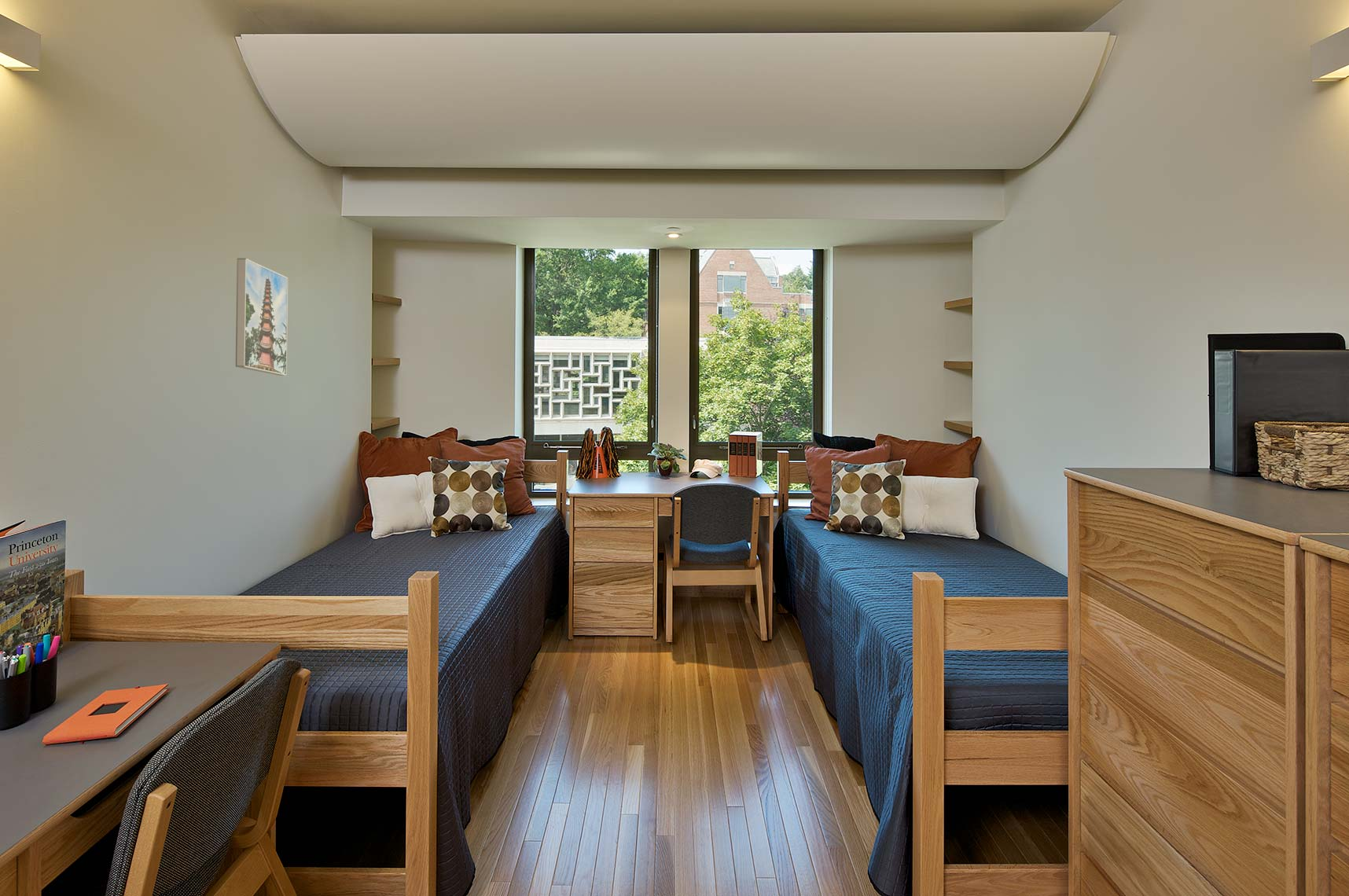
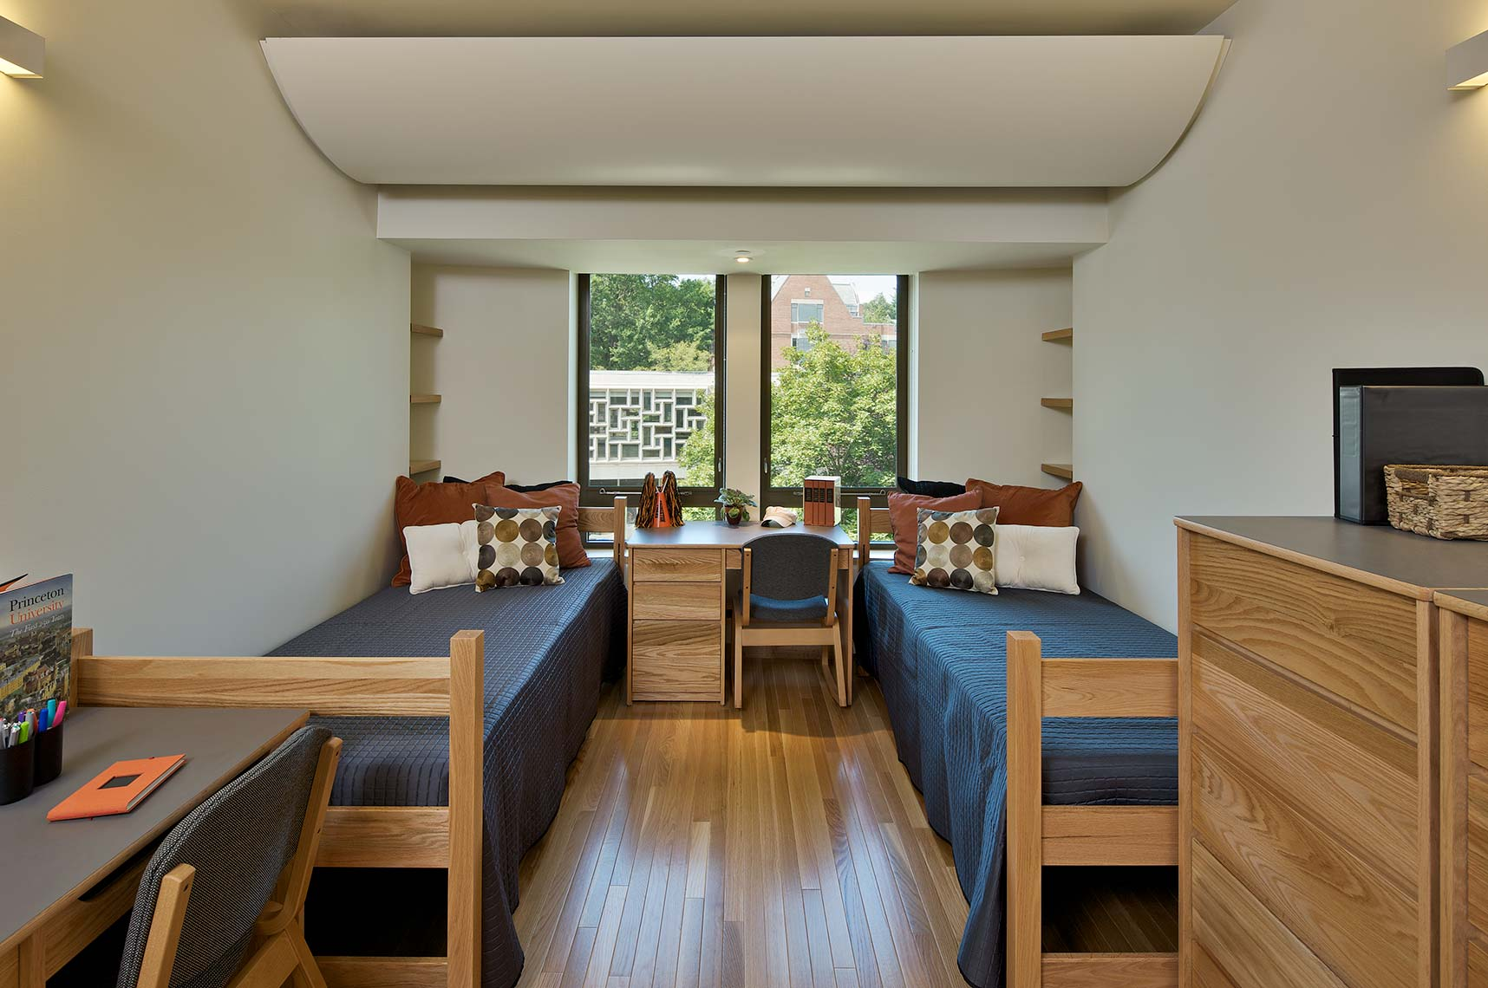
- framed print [235,258,289,376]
